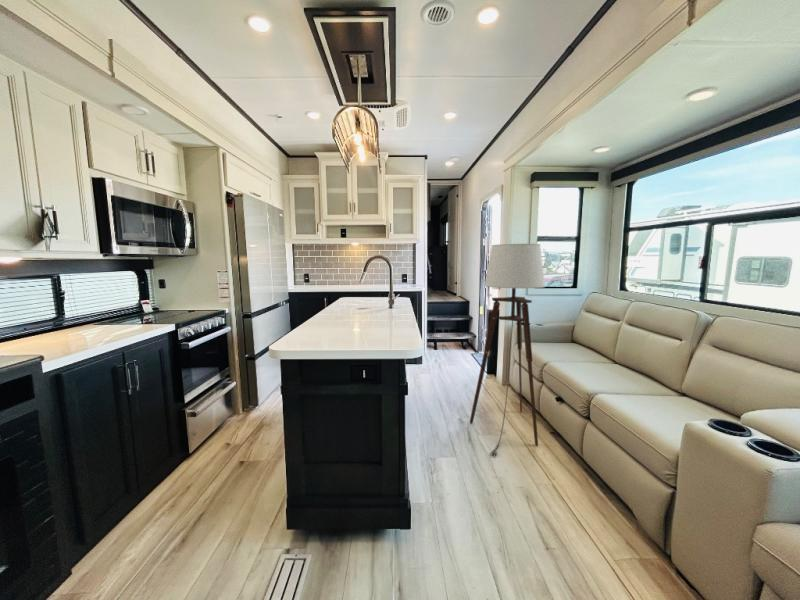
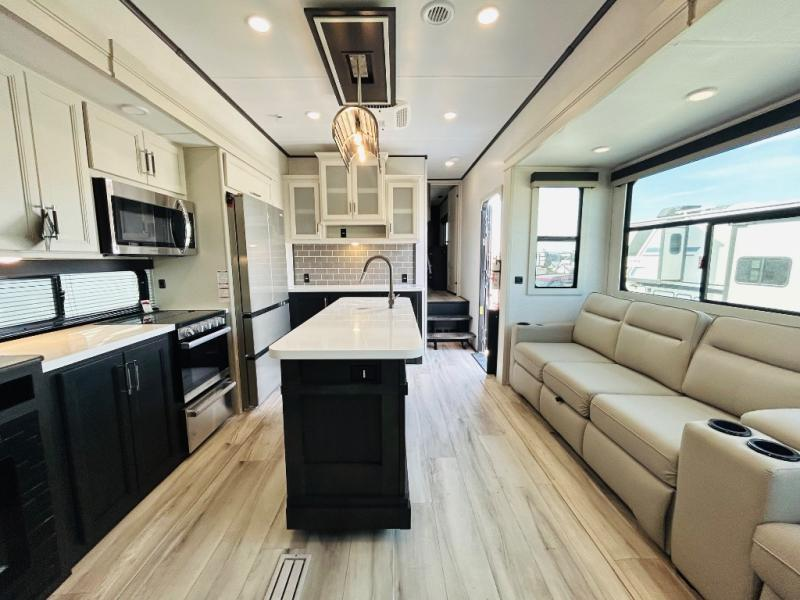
- floor lamp [469,243,546,457]
